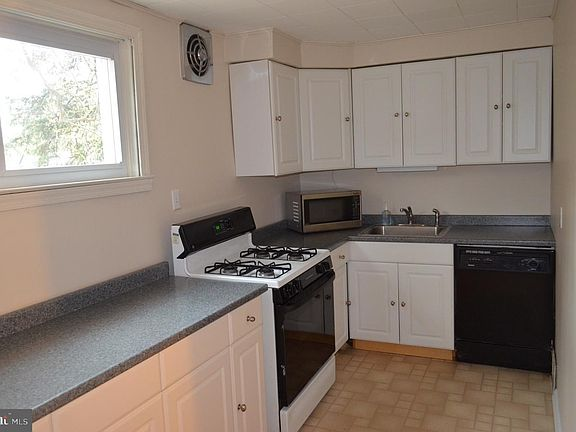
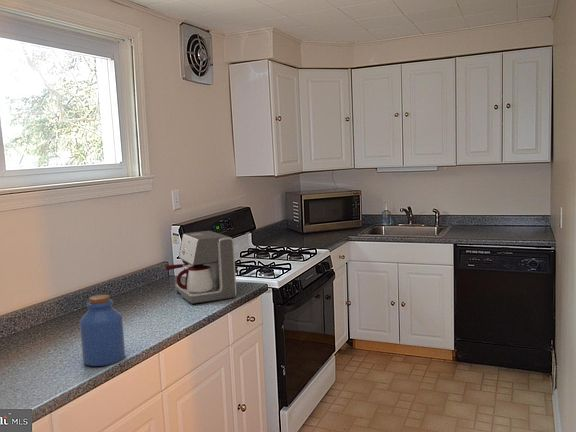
+ coffee maker [165,230,237,305]
+ jar [79,294,126,367]
